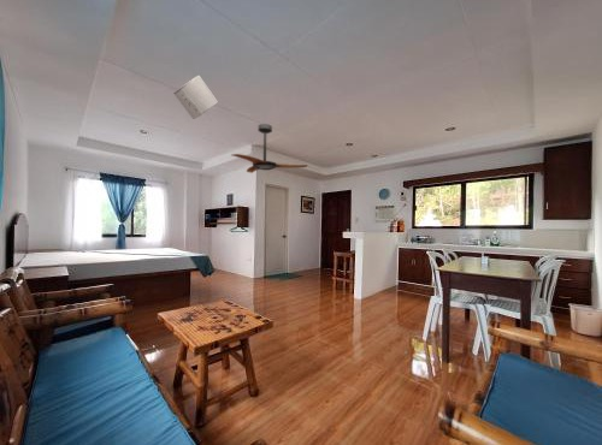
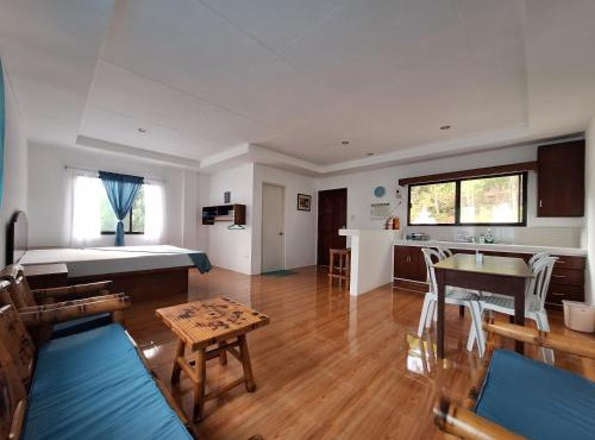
- ceiling fan [231,123,309,174]
- toilet paper roll [172,75,219,120]
